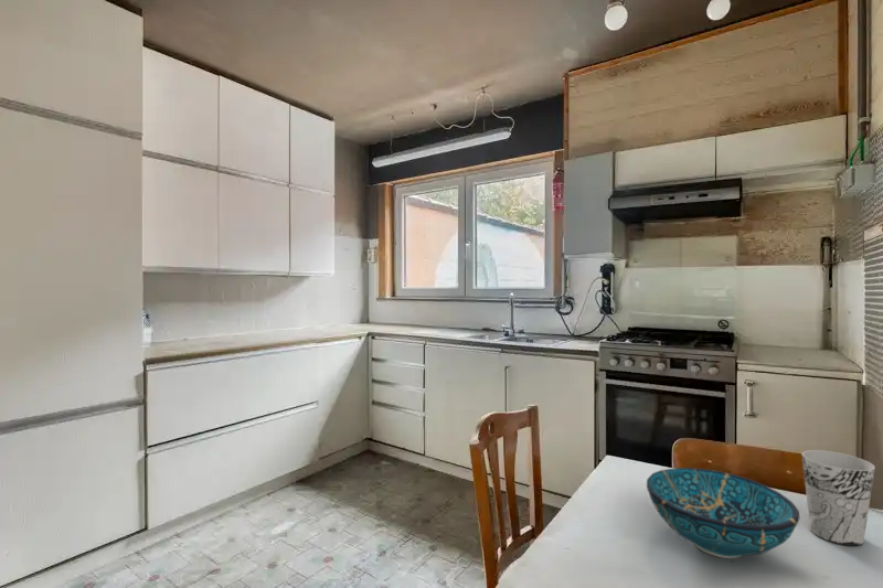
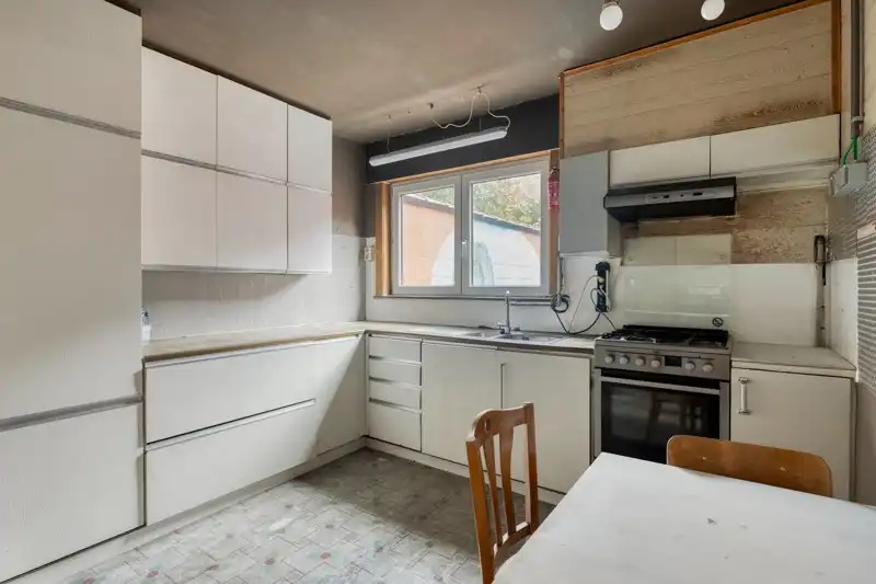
- decorative bowl [646,467,800,559]
- cup [800,449,876,547]
